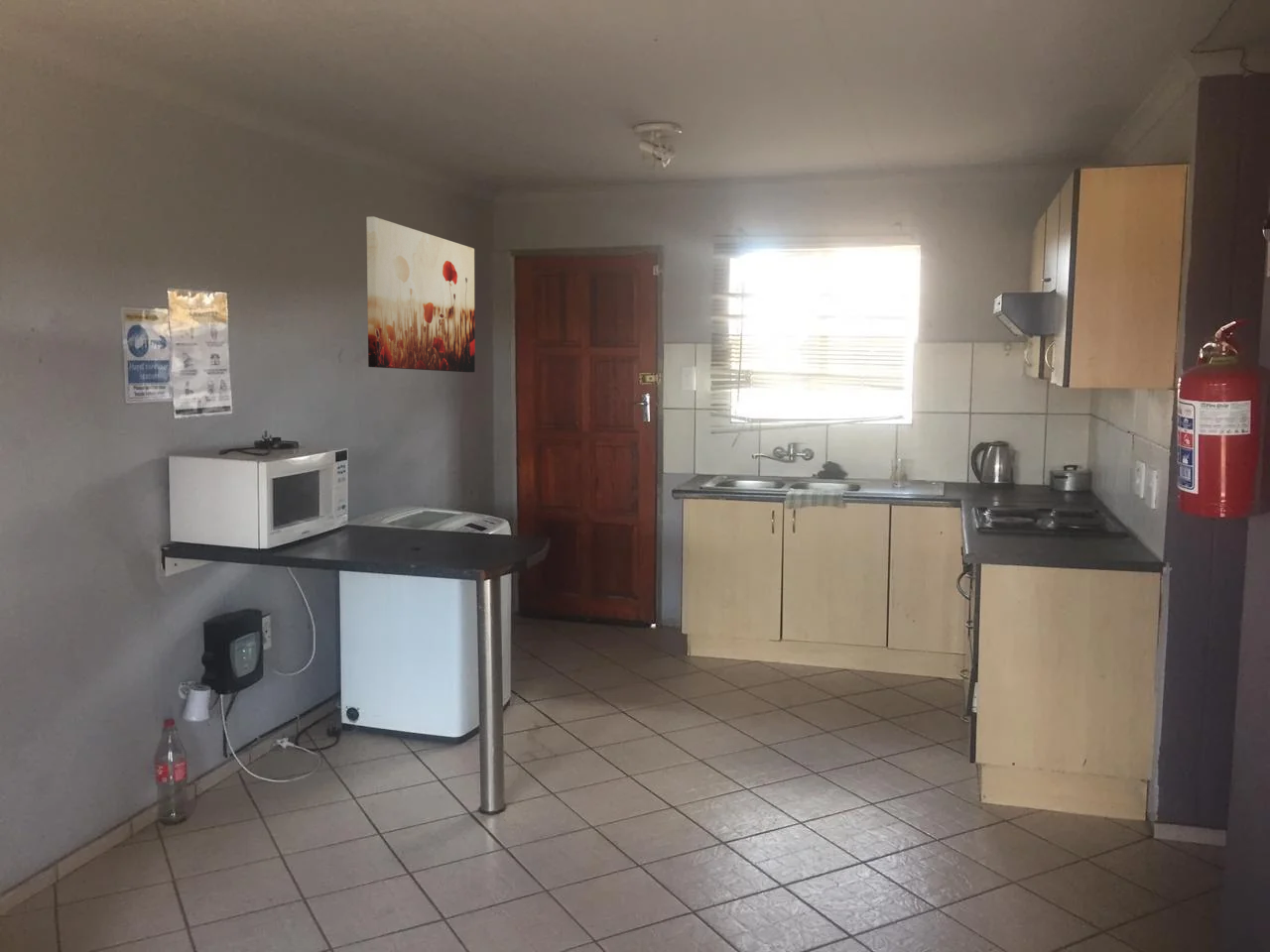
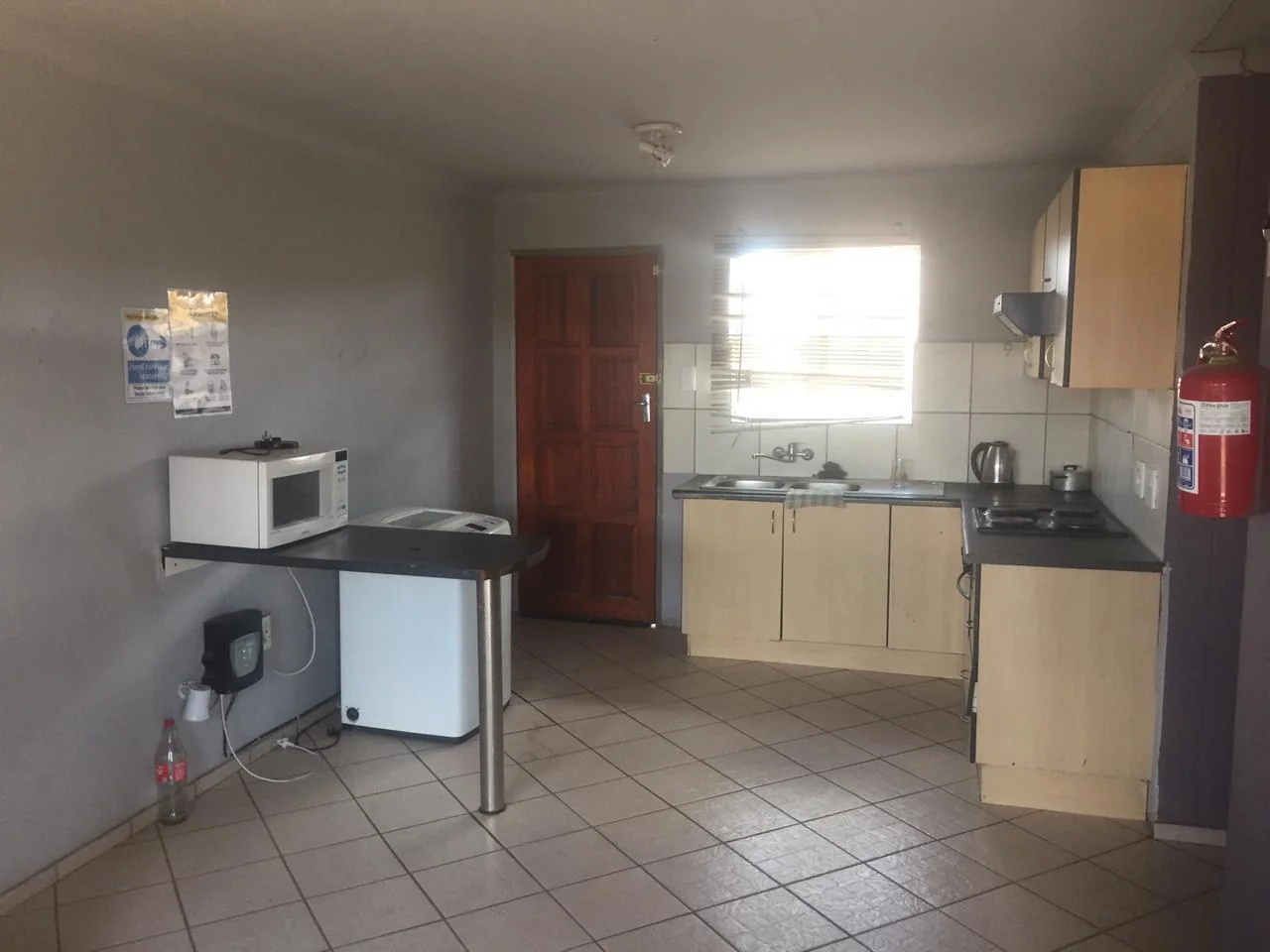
- wall art [365,215,476,373]
